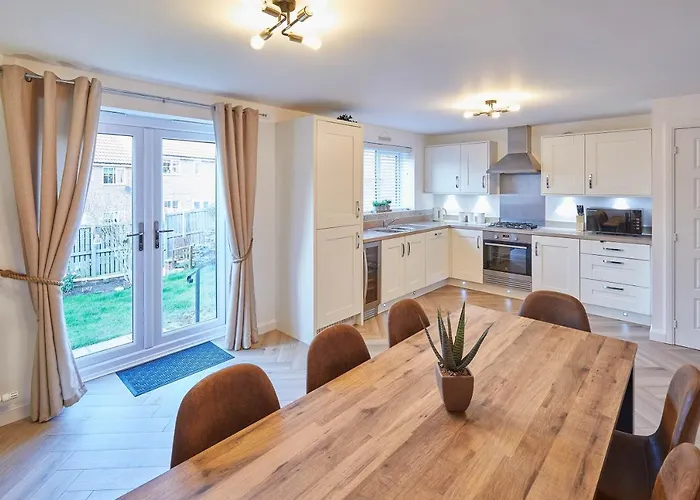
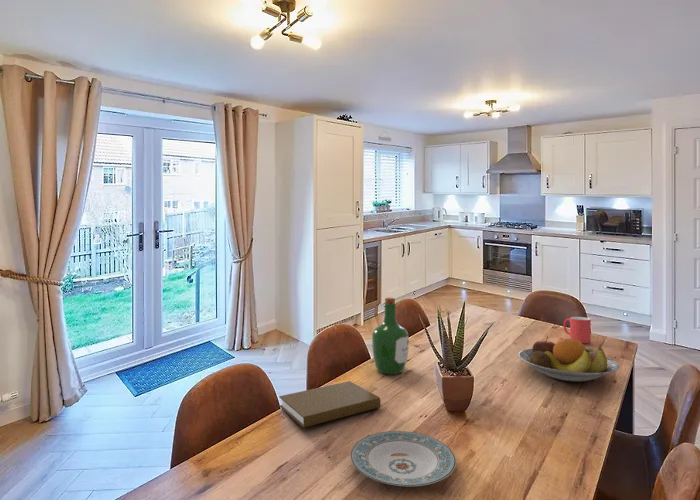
+ mug [563,316,592,344]
+ fruit bowl [517,335,621,383]
+ plate [350,430,457,487]
+ book [278,380,381,429]
+ wine bottle [371,296,409,375]
